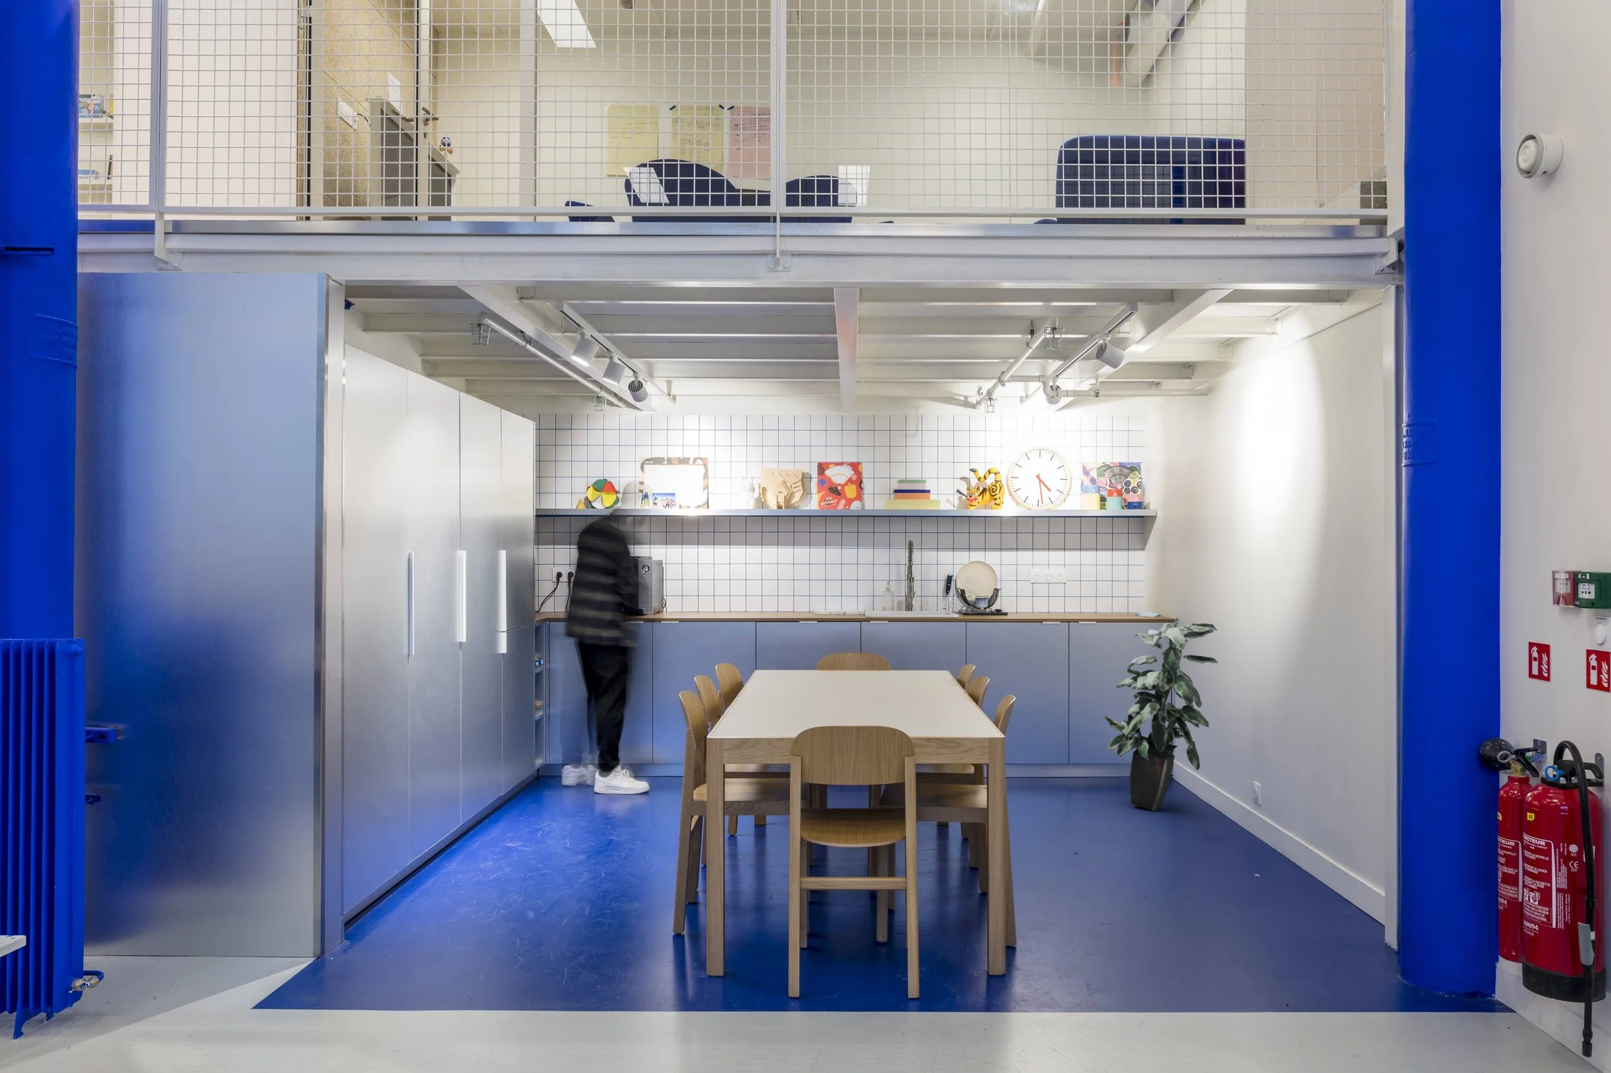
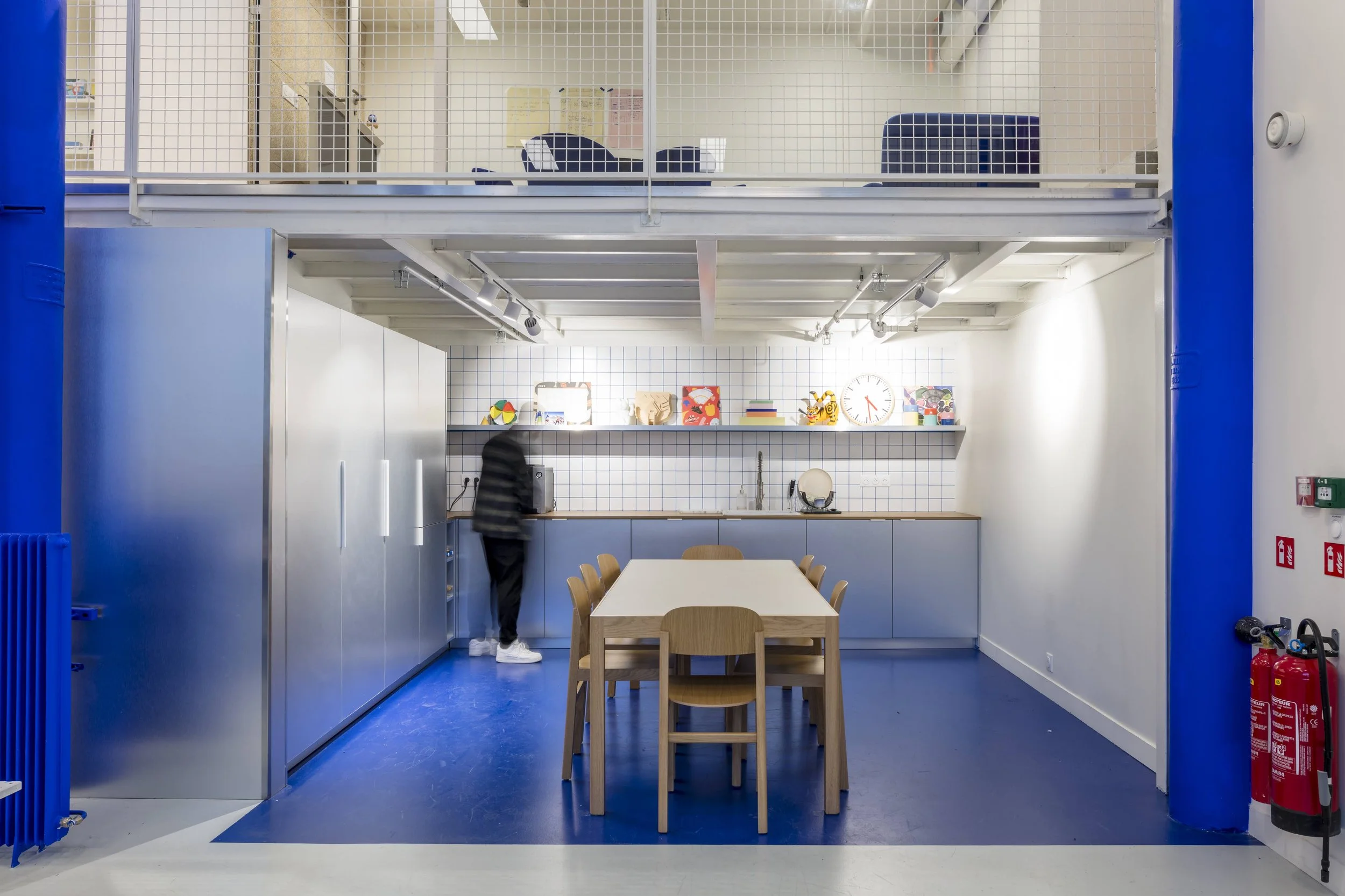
- indoor plant [1104,611,1218,812]
